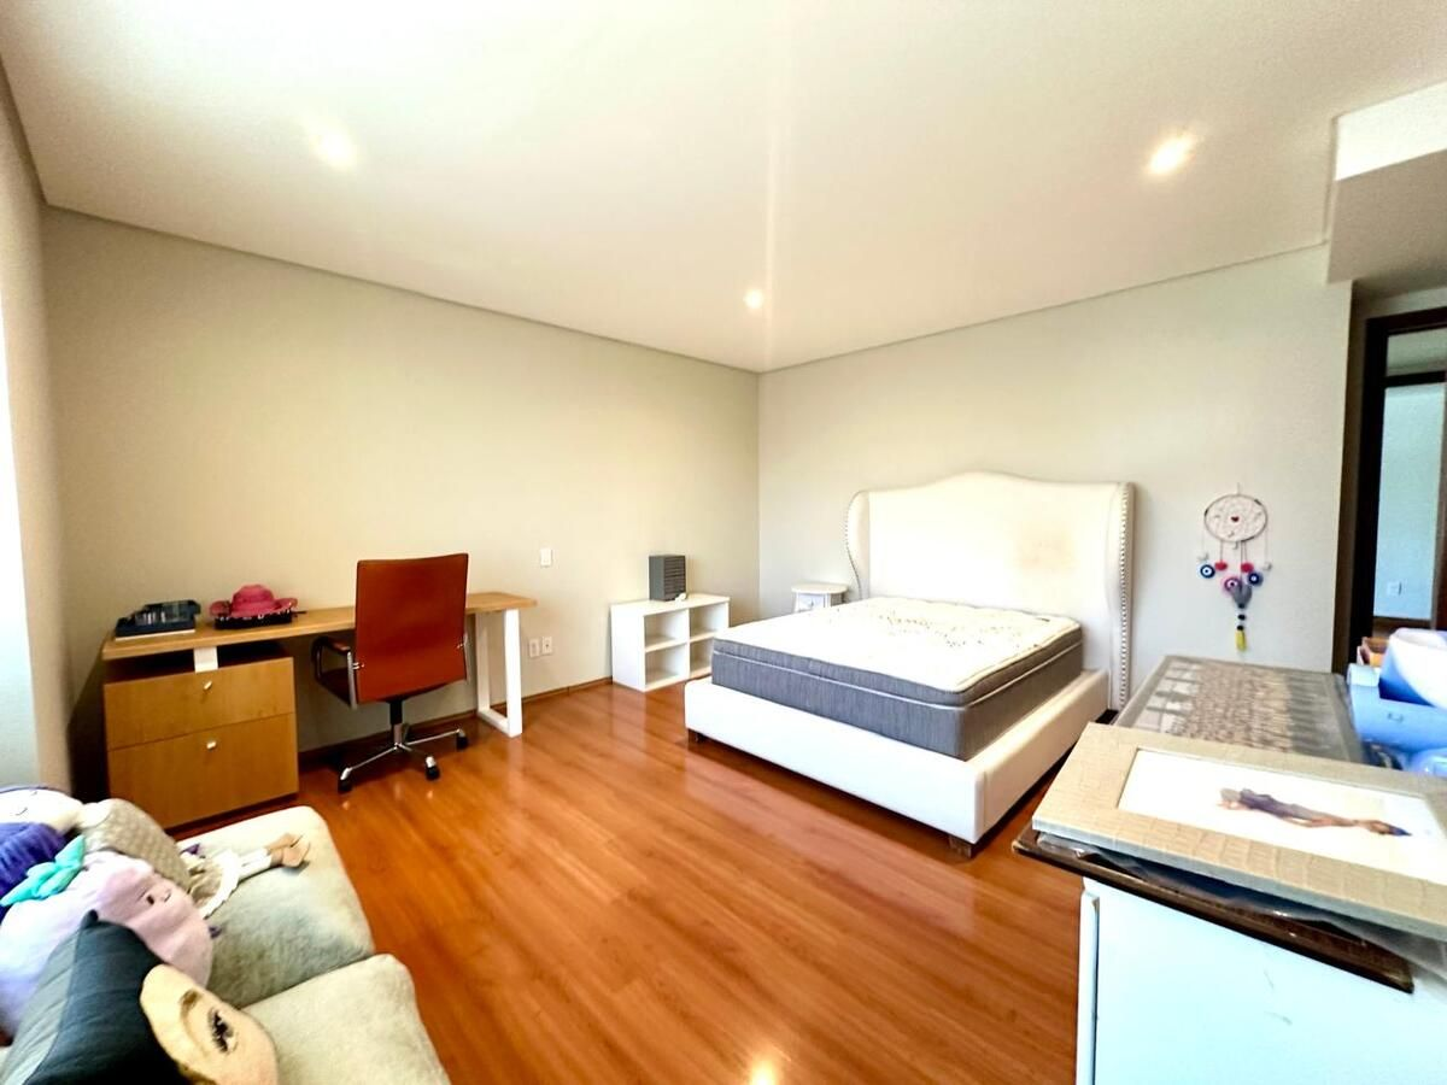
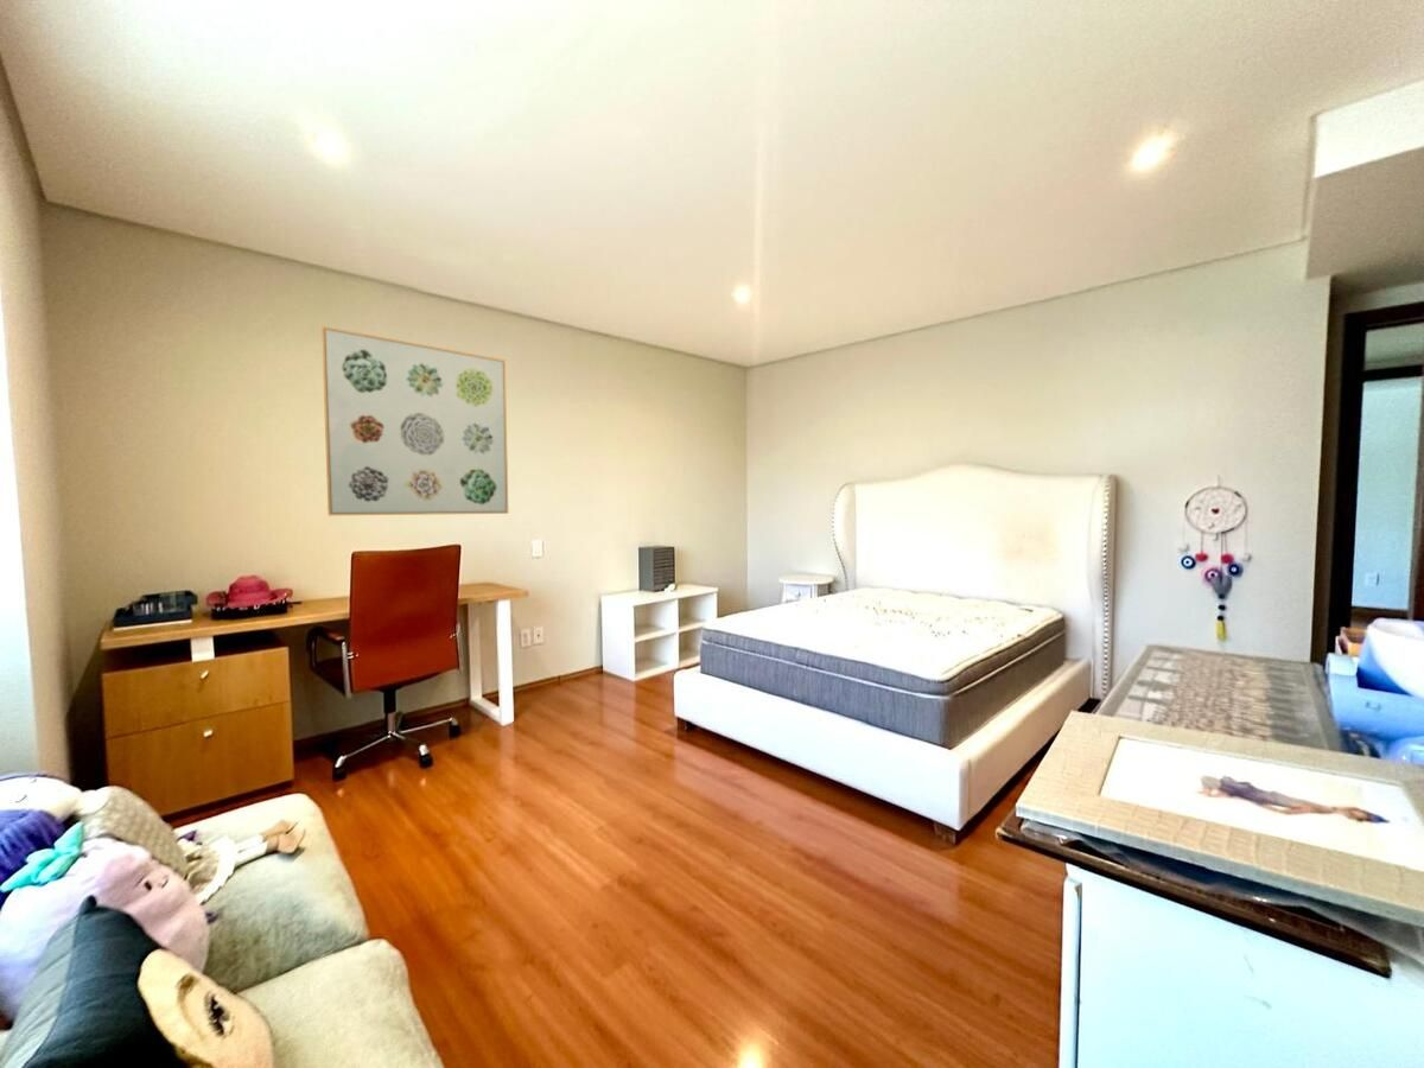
+ wall art [320,325,509,516]
